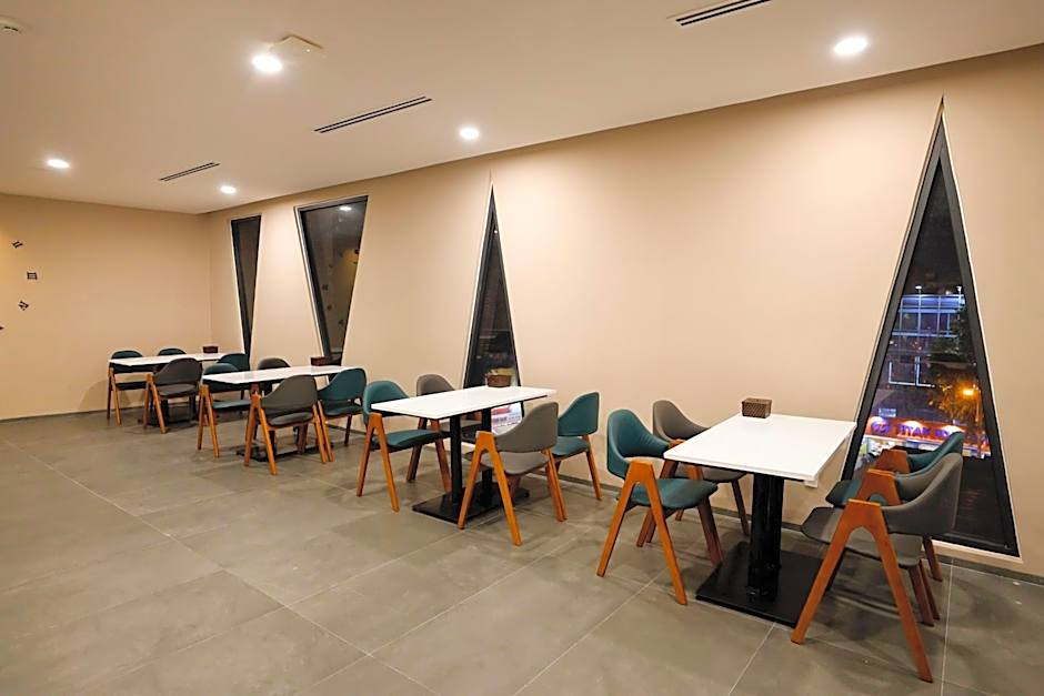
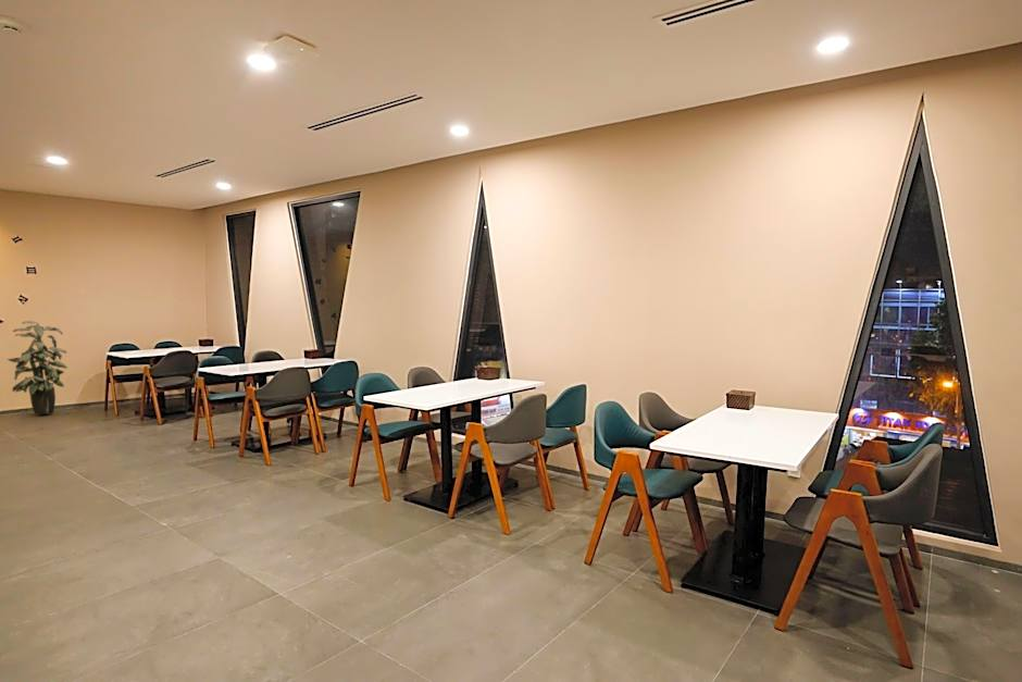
+ indoor plant [7,320,68,416]
